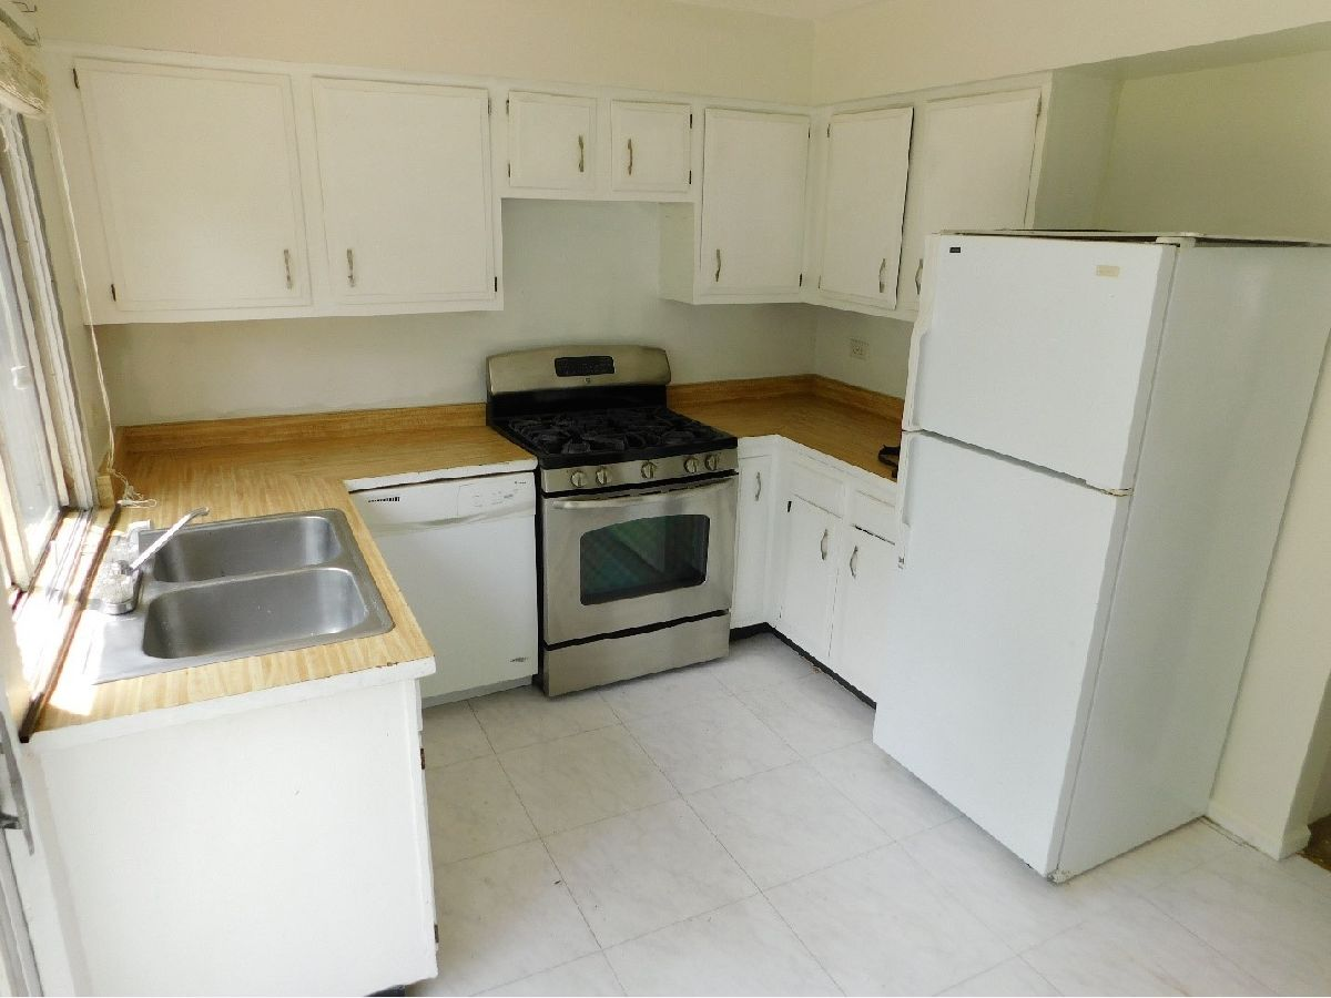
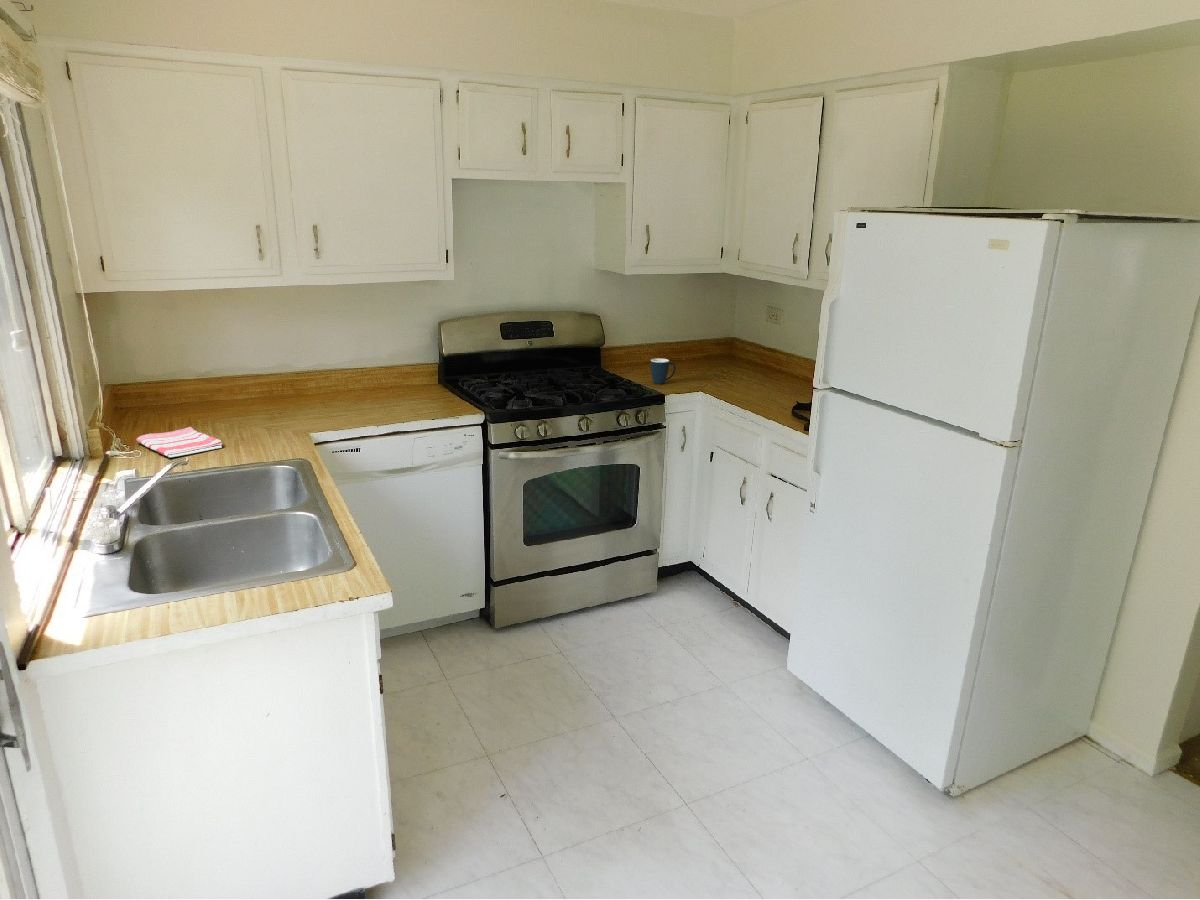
+ dish towel [136,426,223,458]
+ mug [650,358,677,385]
